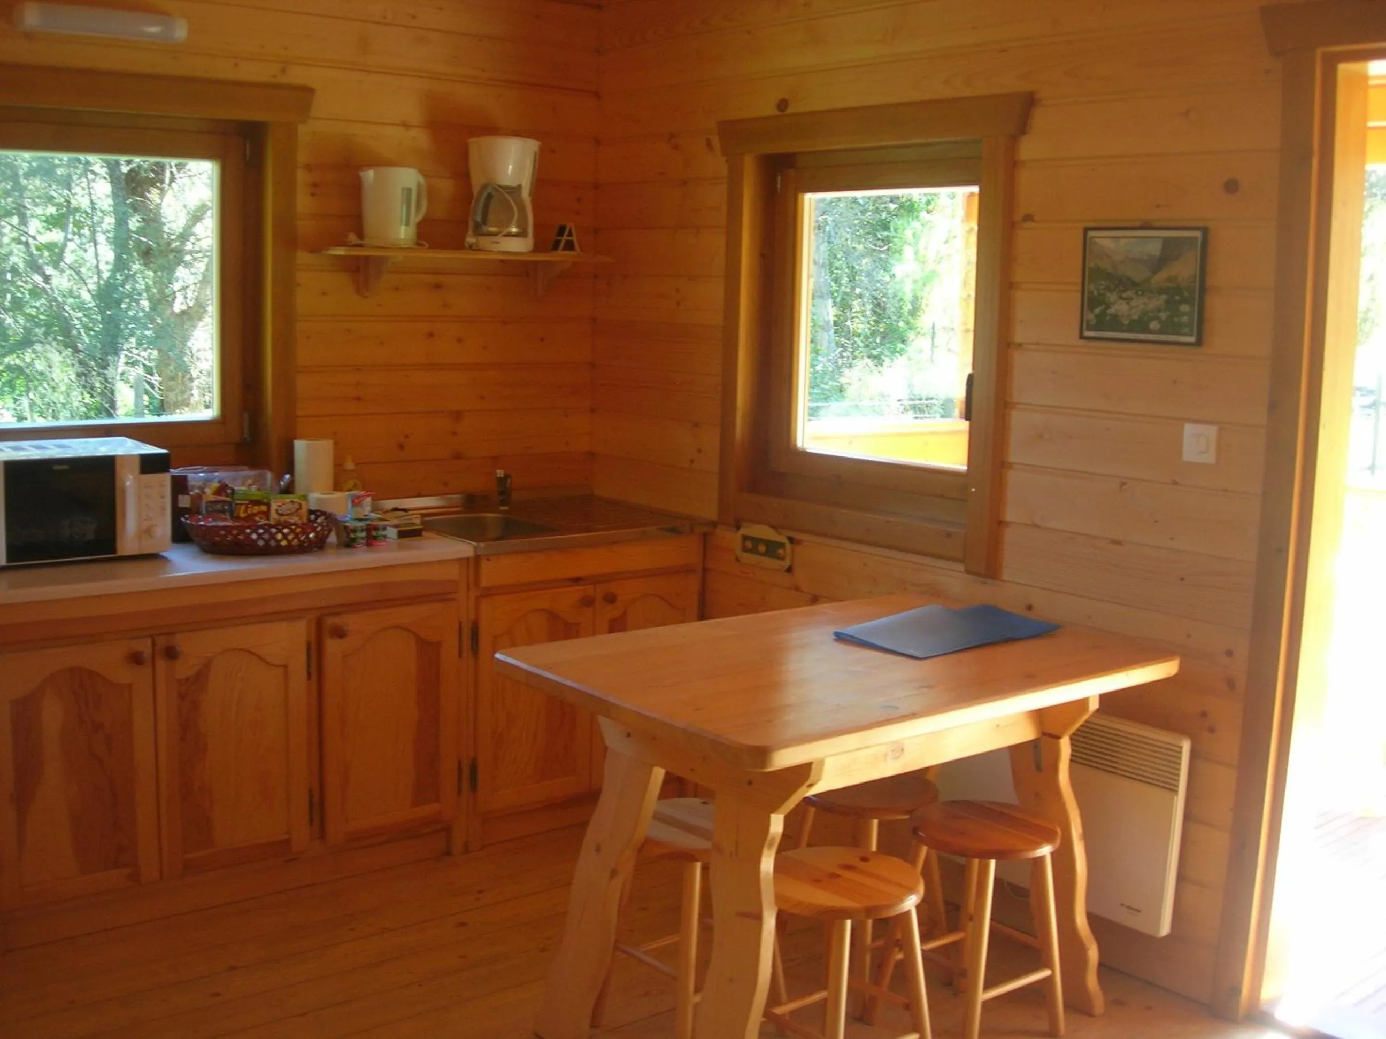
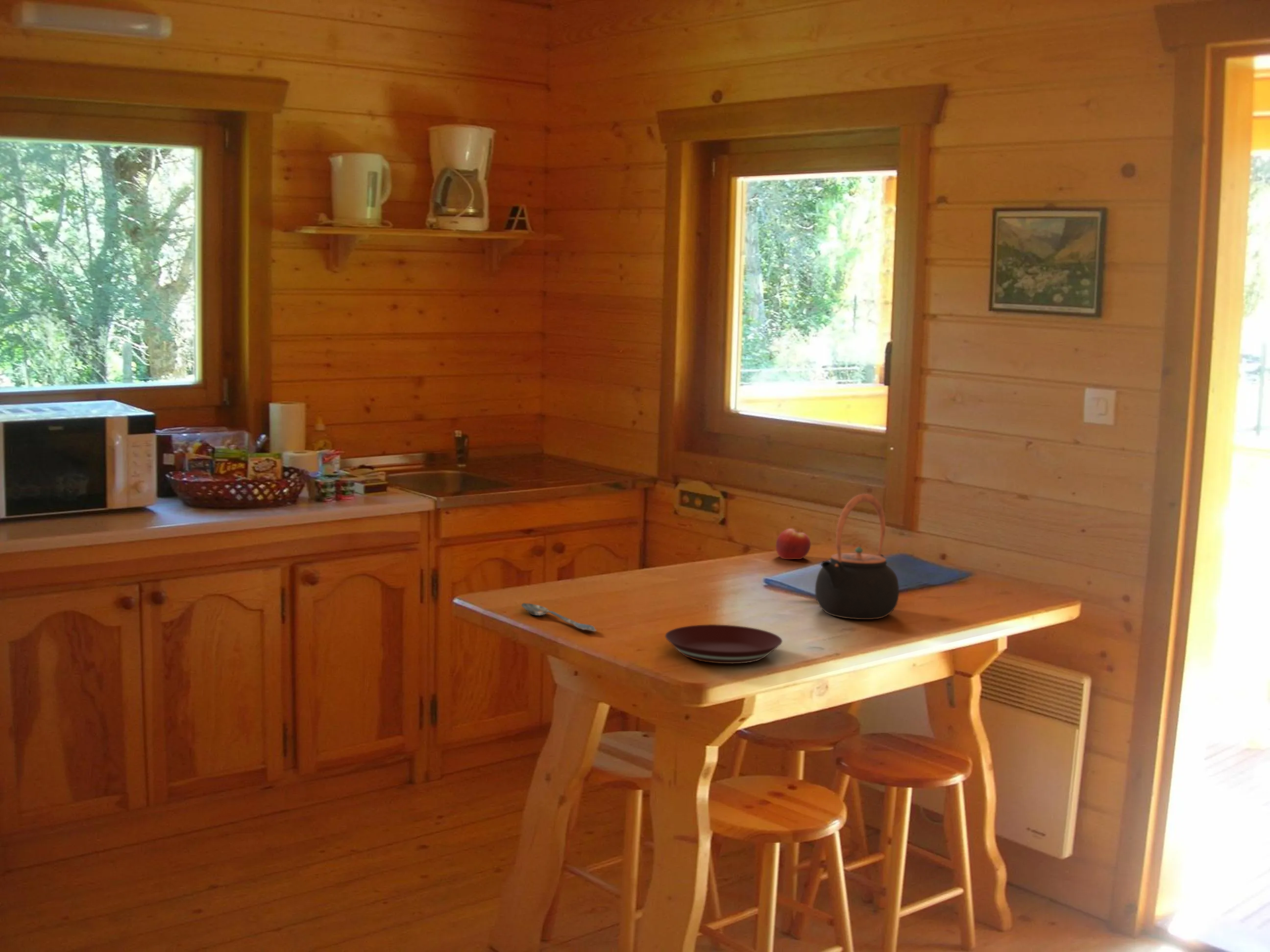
+ fruit [776,528,811,560]
+ spoon [521,603,597,632]
+ plate [664,624,783,664]
+ teapot [814,493,900,620]
